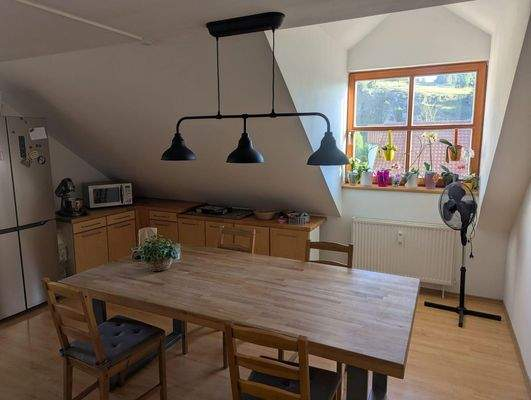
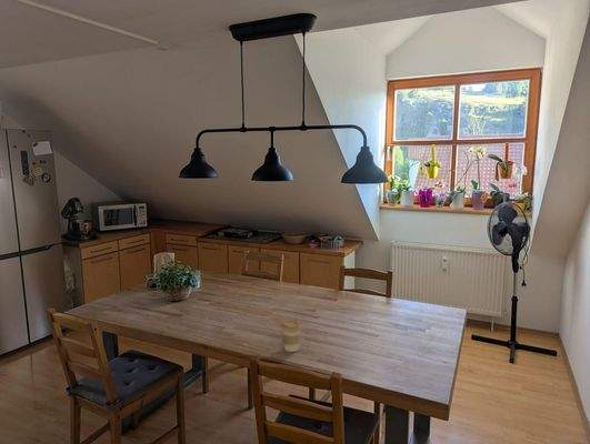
+ coffee cup [280,320,302,353]
